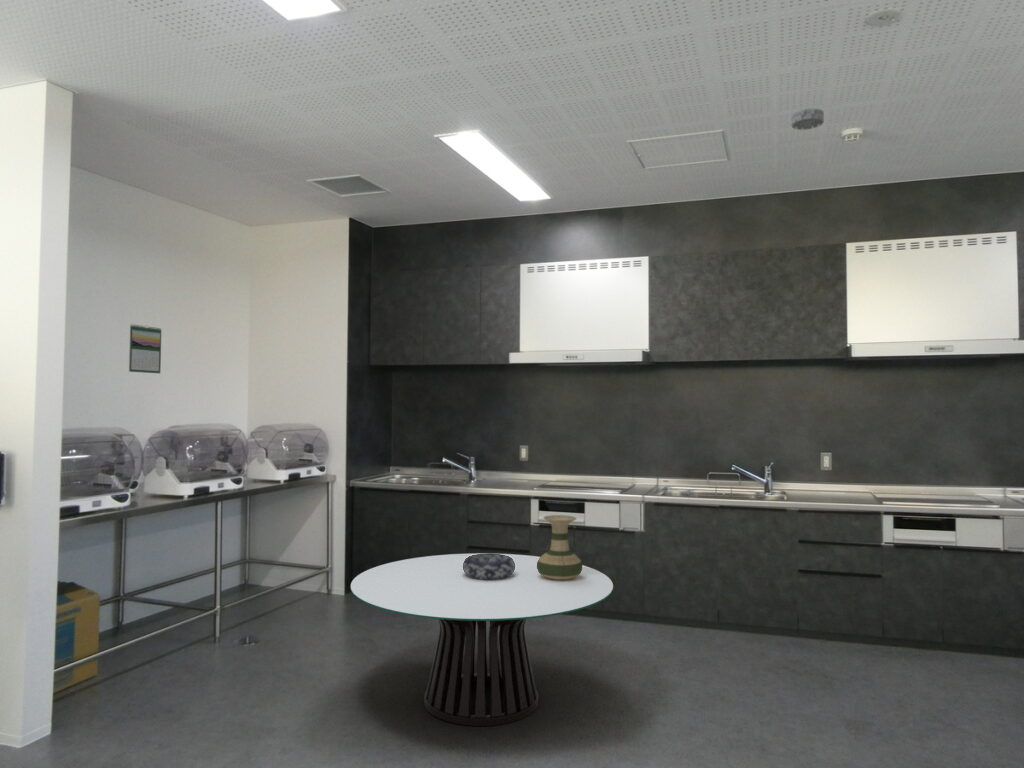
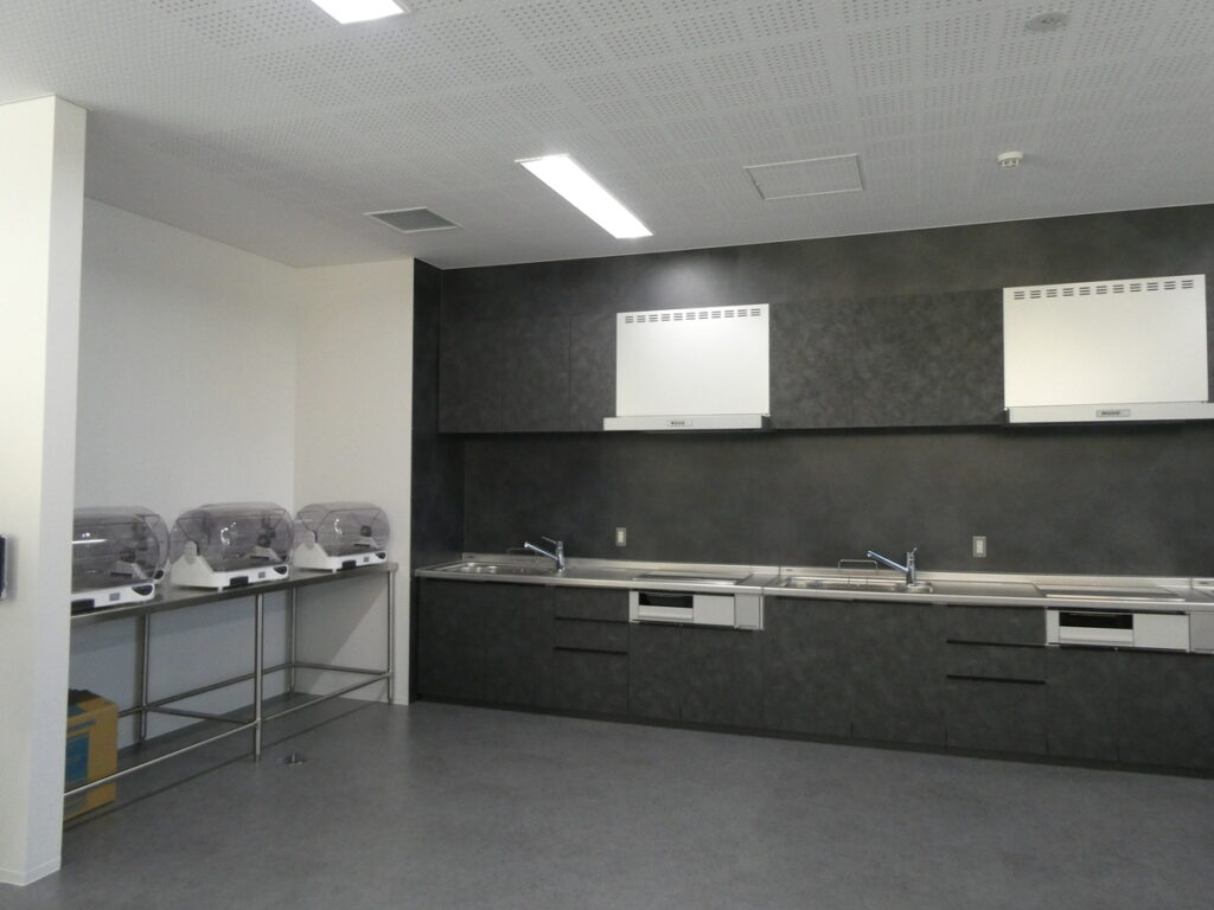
- smoke detector [791,107,825,131]
- decorative bowl [463,553,515,579]
- vase [537,514,583,580]
- calendar [128,323,162,374]
- dining table [350,552,614,727]
